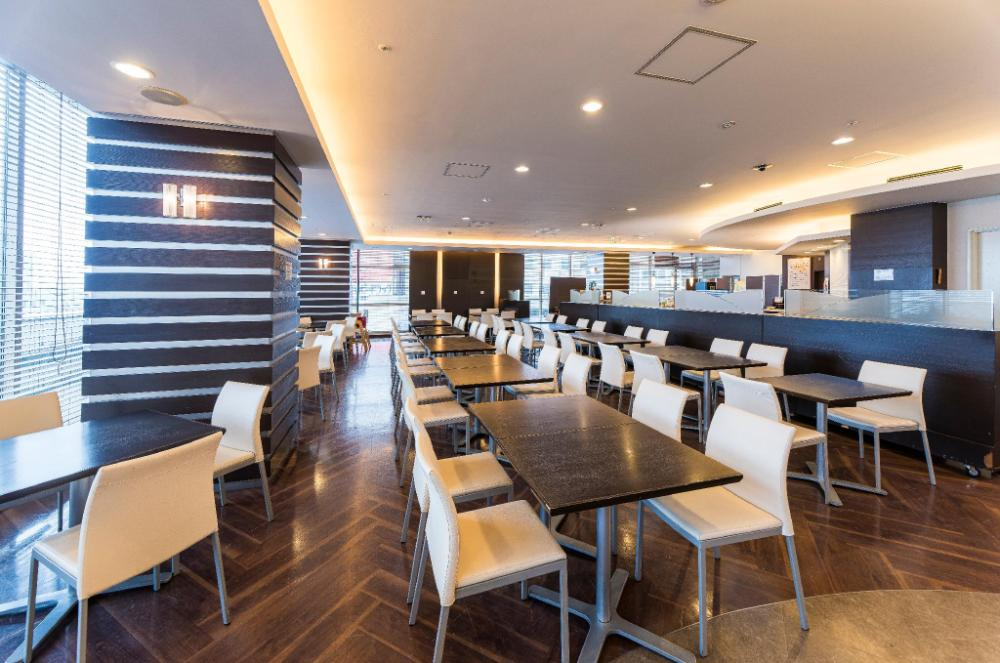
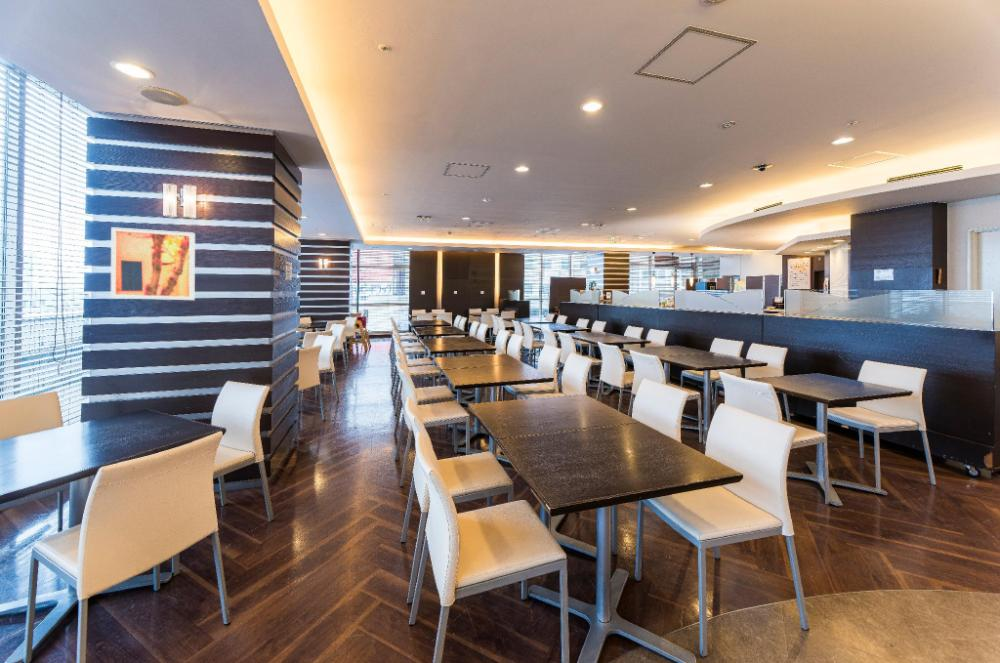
+ wall art [110,226,196,301]
